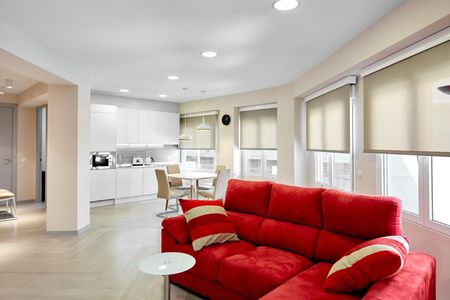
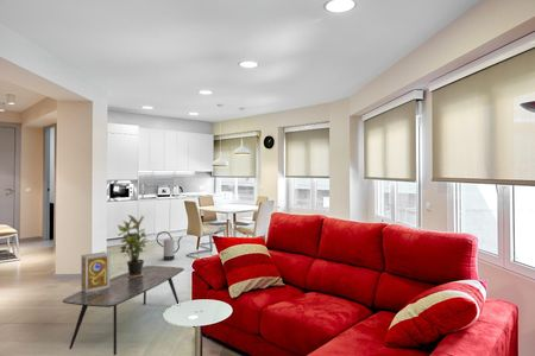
+ potted plant [117,214,151,278]
+ watering can [156,230,183,261]
+ coffee table [62,265,185,356]
+ book [80,250,111,293]
